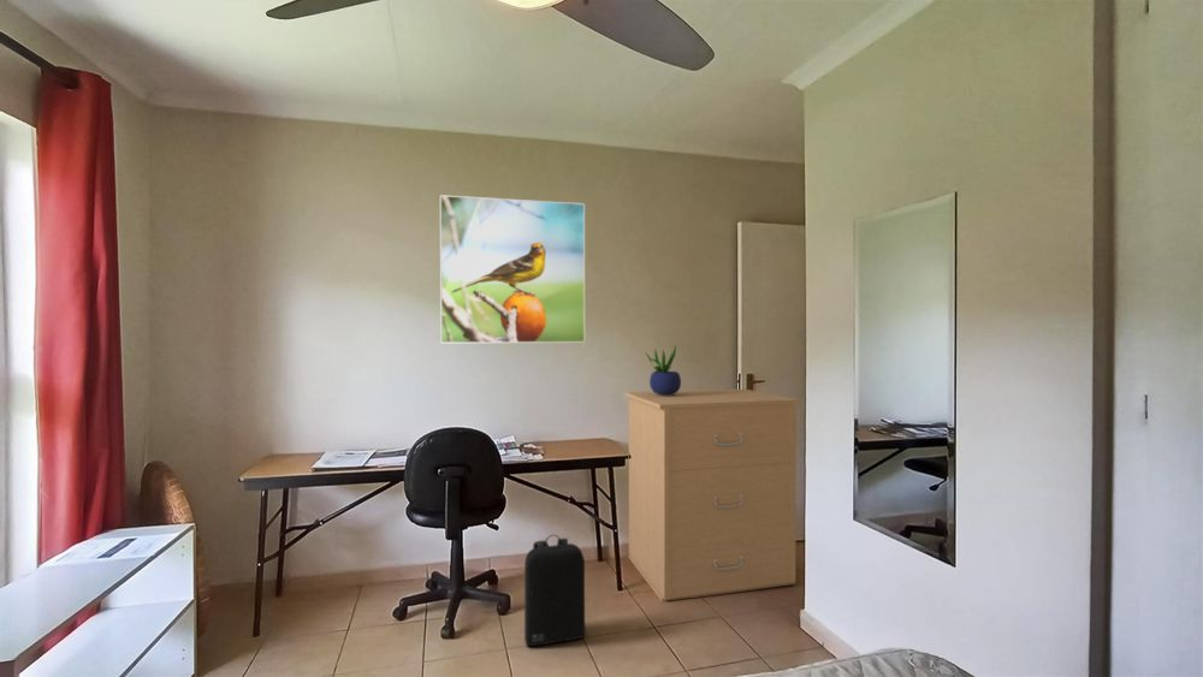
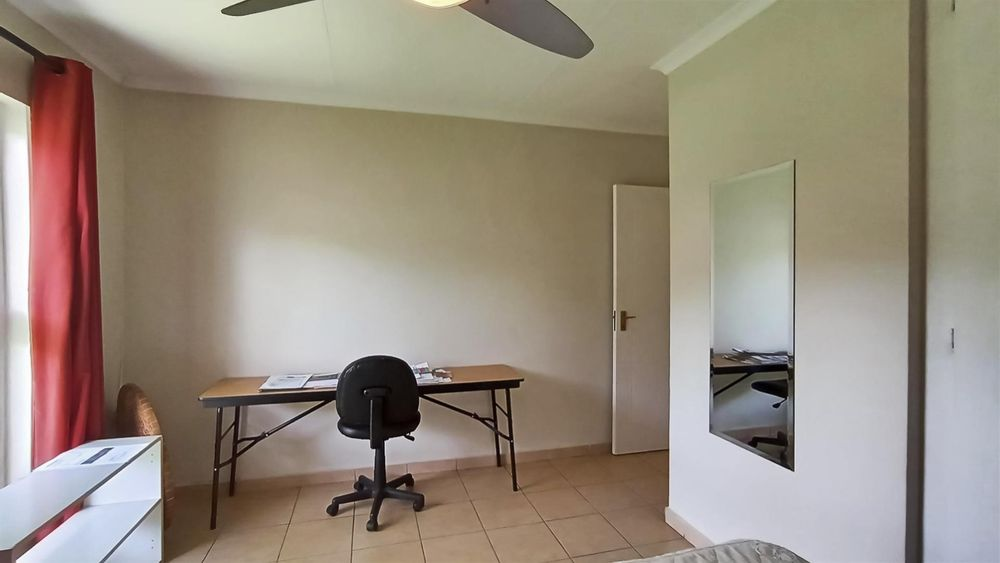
- potted plant [644,344,682,396]
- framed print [439,194,586,344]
- filing cabinet [624,388,801,602]
- backpack [523,534,586,647]
